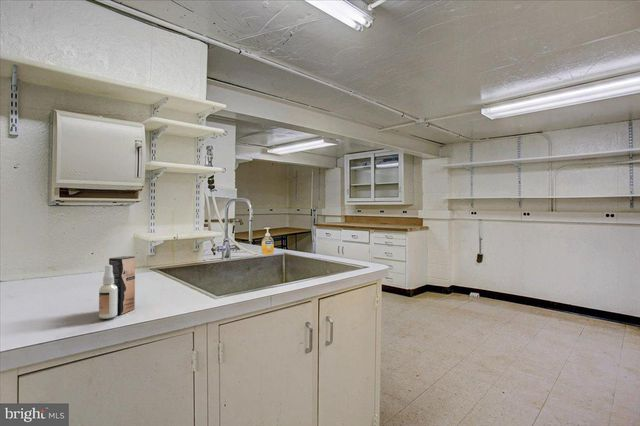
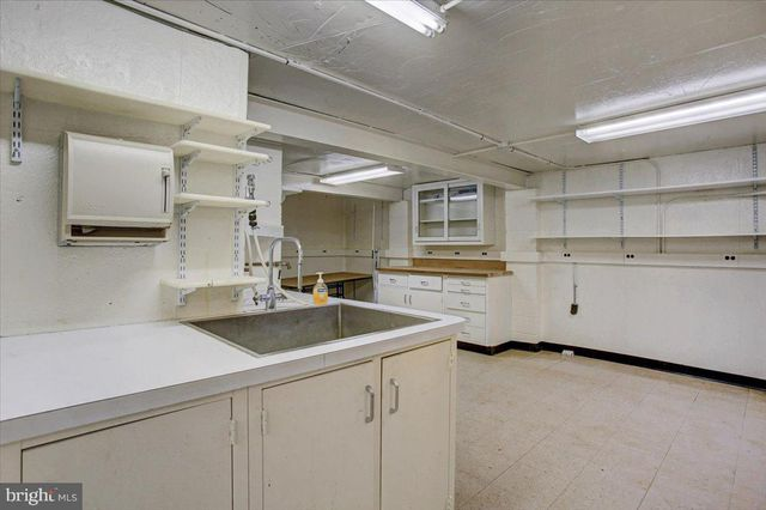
- spray bottle [98,255,136,320]
